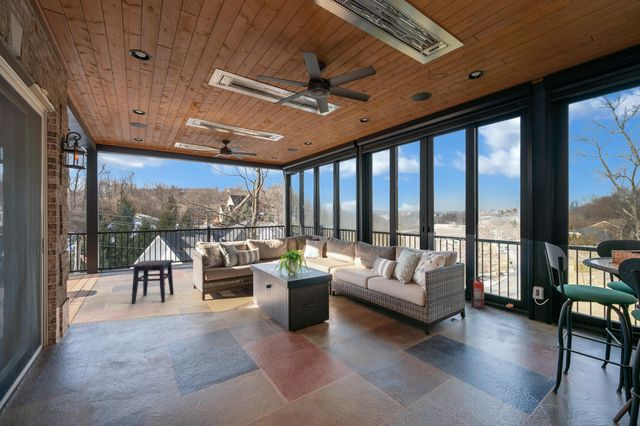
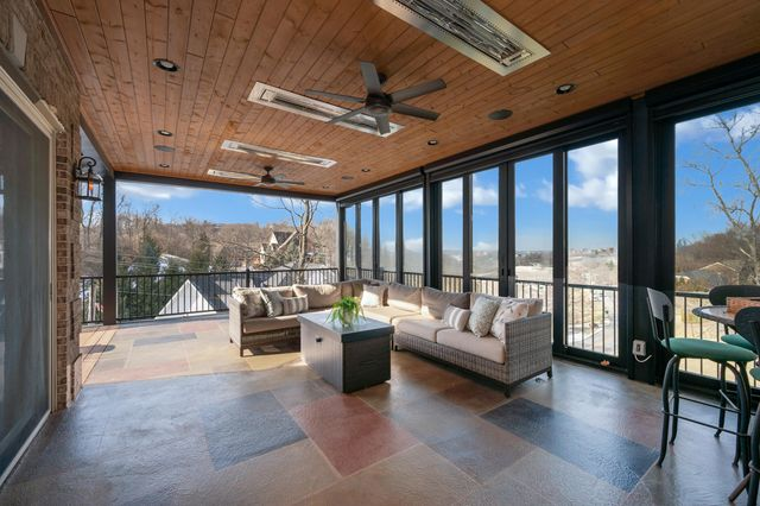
- fire extinguisher [468,275,486,310]
- side table [130,259,175,305]
